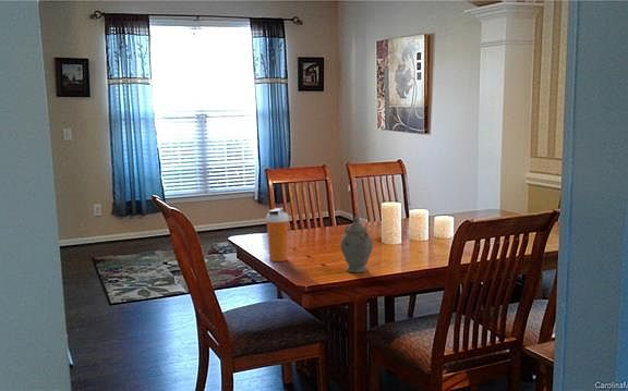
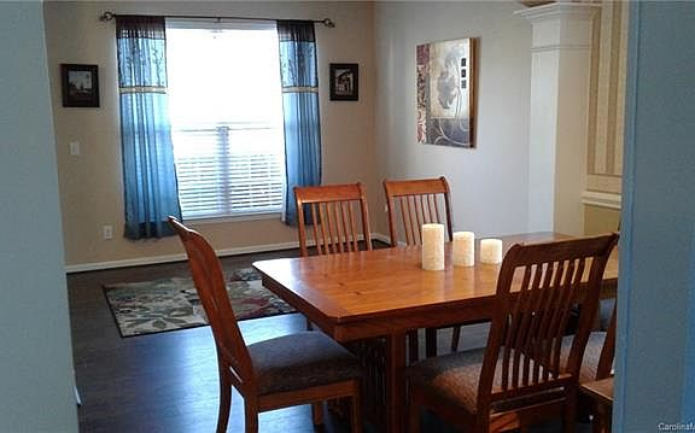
- shaker bottle [265,207,290,262]
- chinaware [339,215,374,273]
